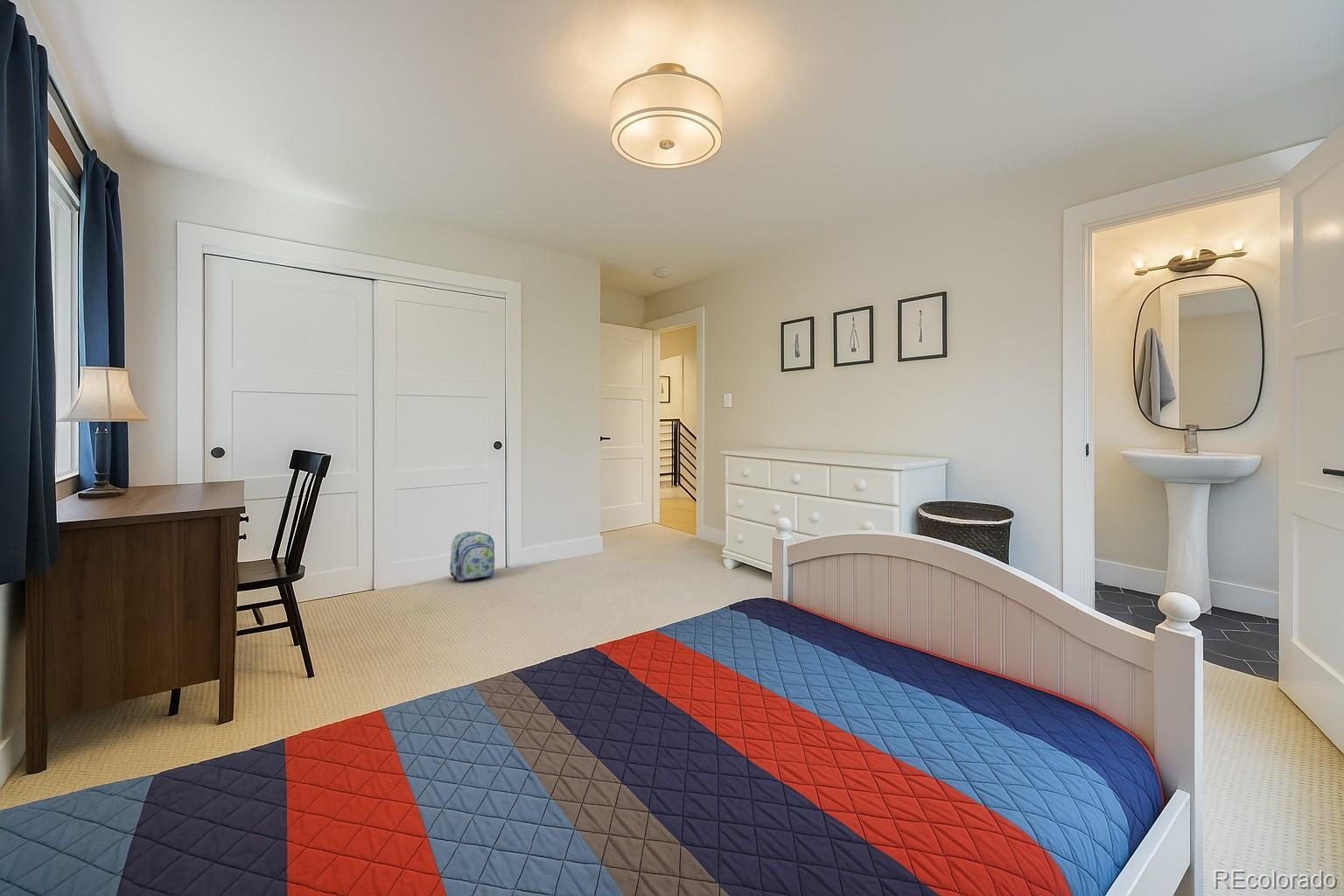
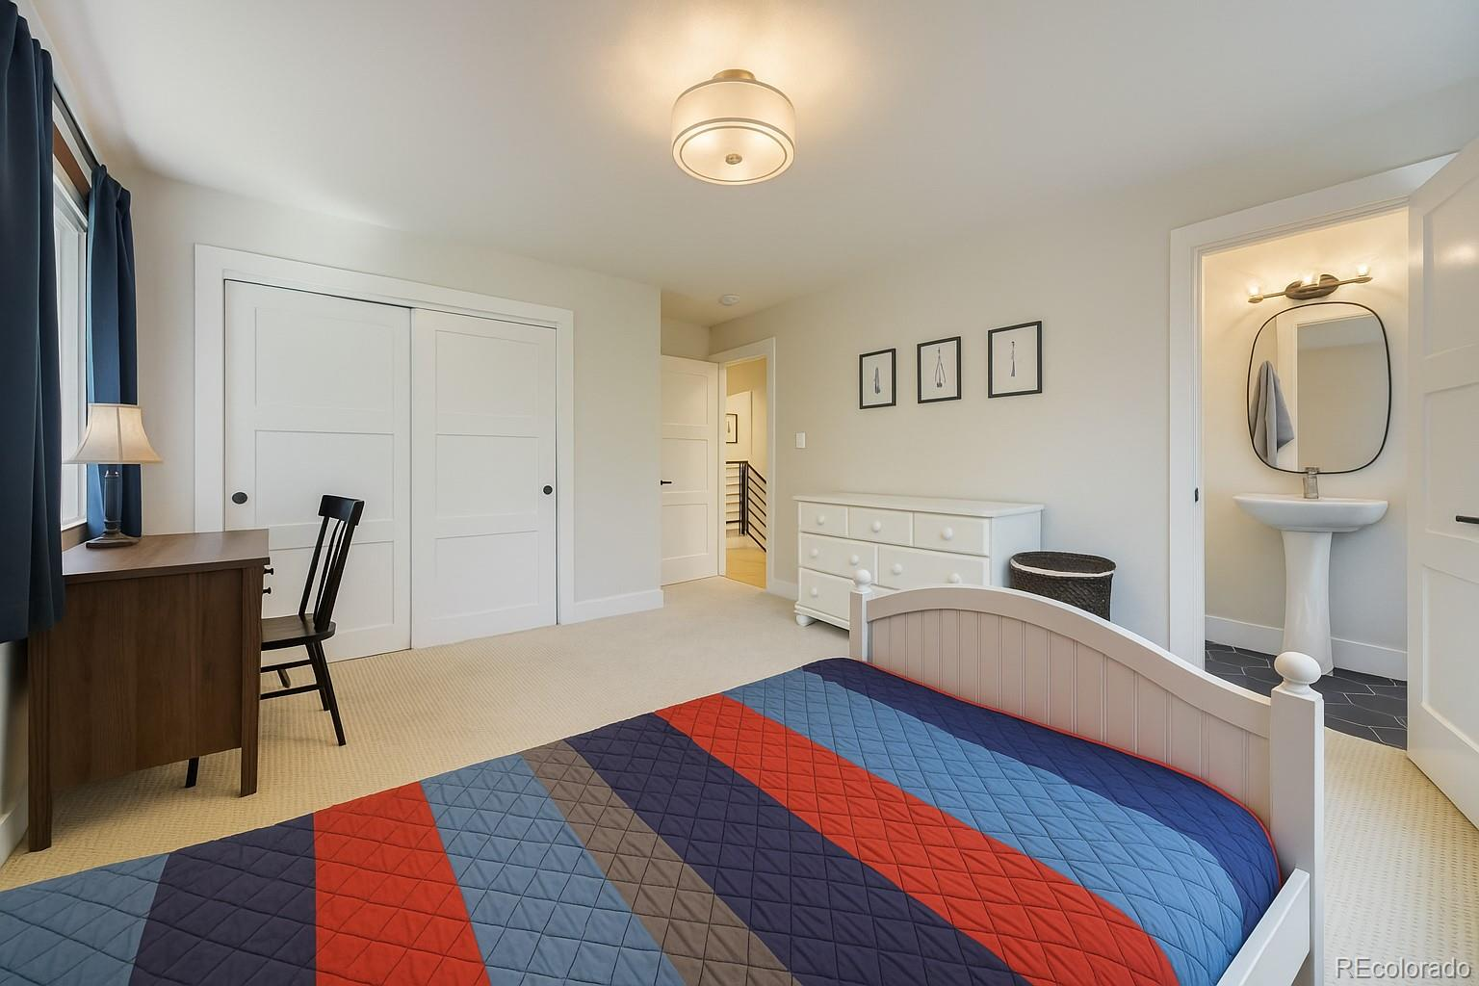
- backpack [449,531,495,582]
